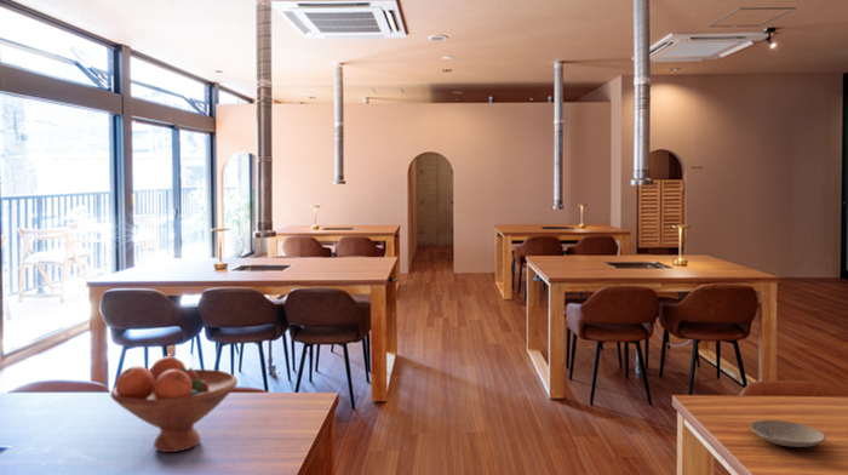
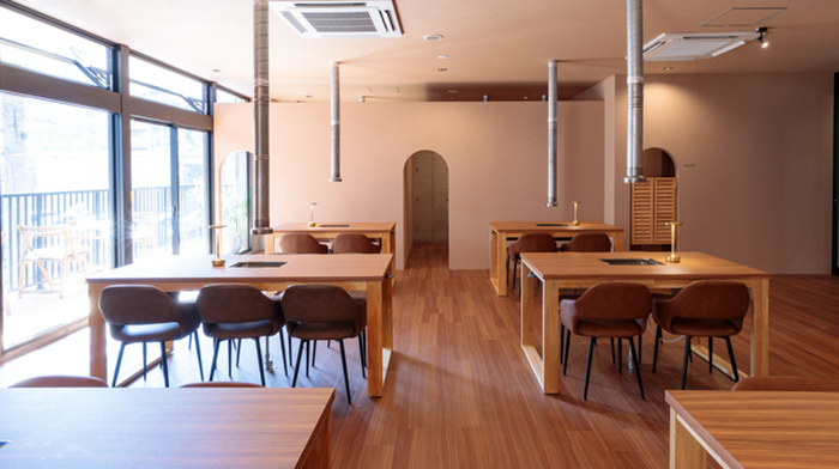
- plate [749,419,826,448]
- fruit bowl [109,355,239,453]
